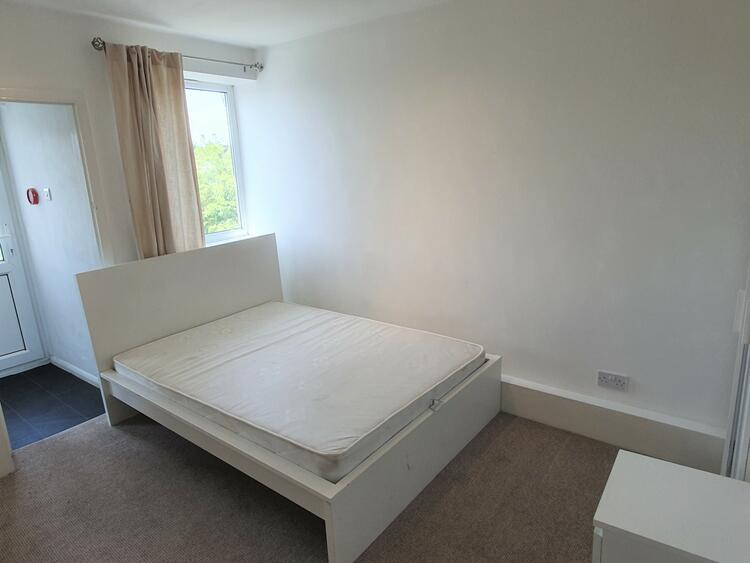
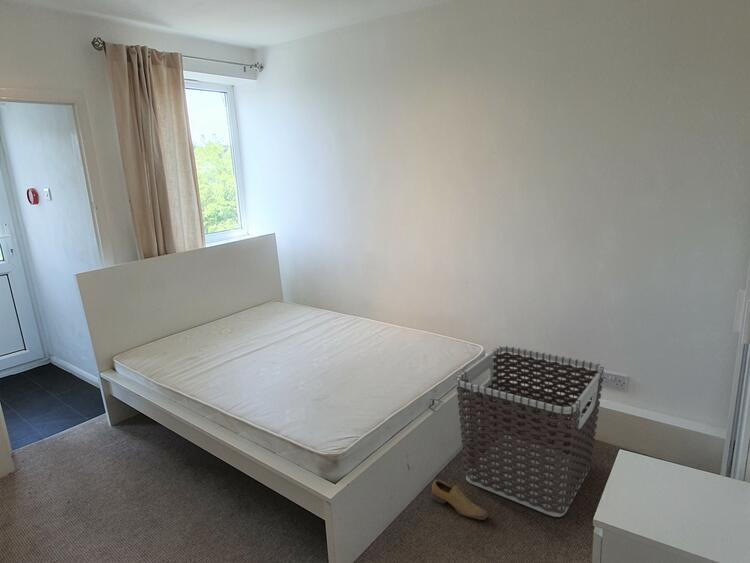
+ shoe [430,479,489,521]
+ clothes hamper [455,345,605,518]
